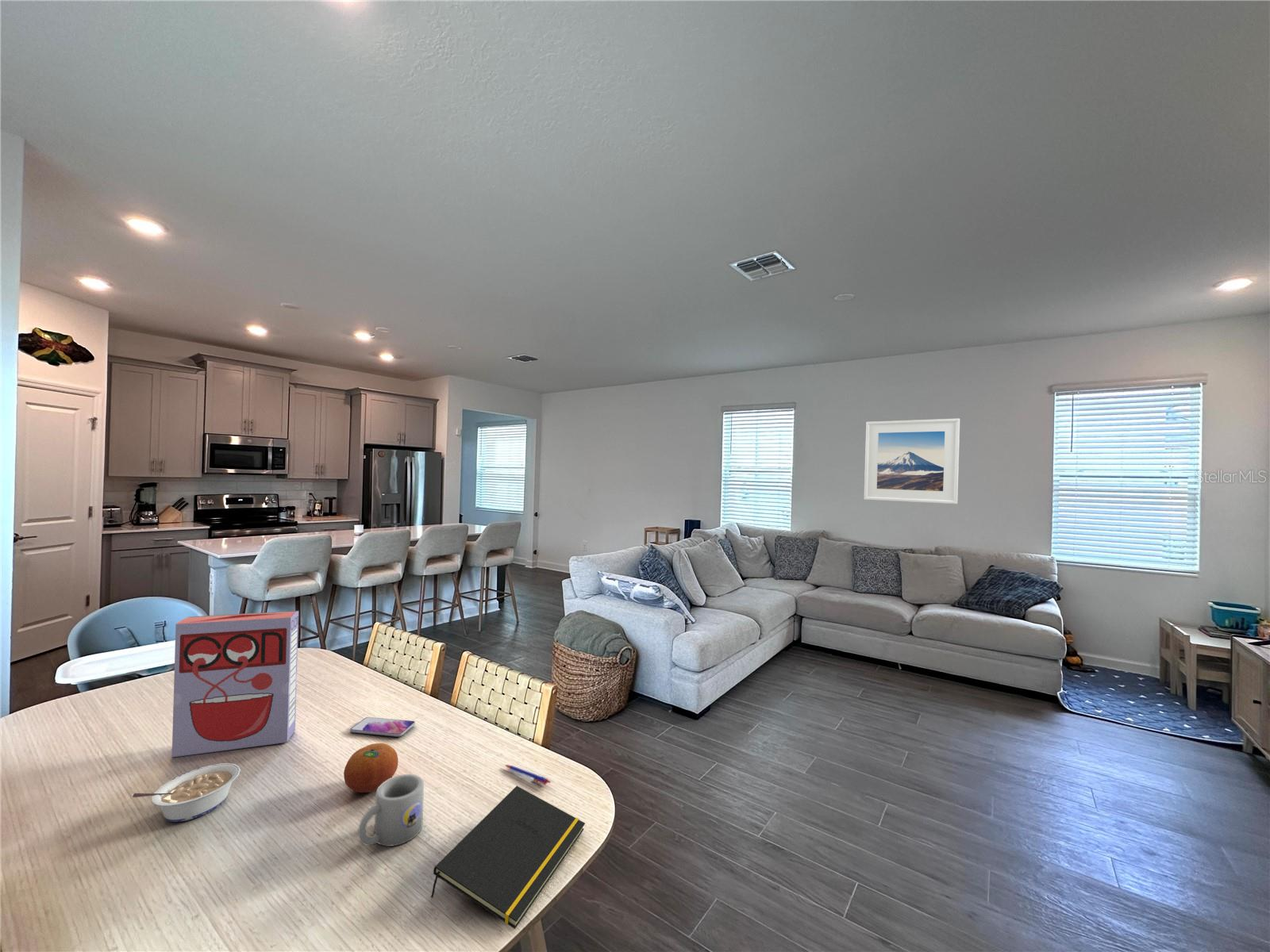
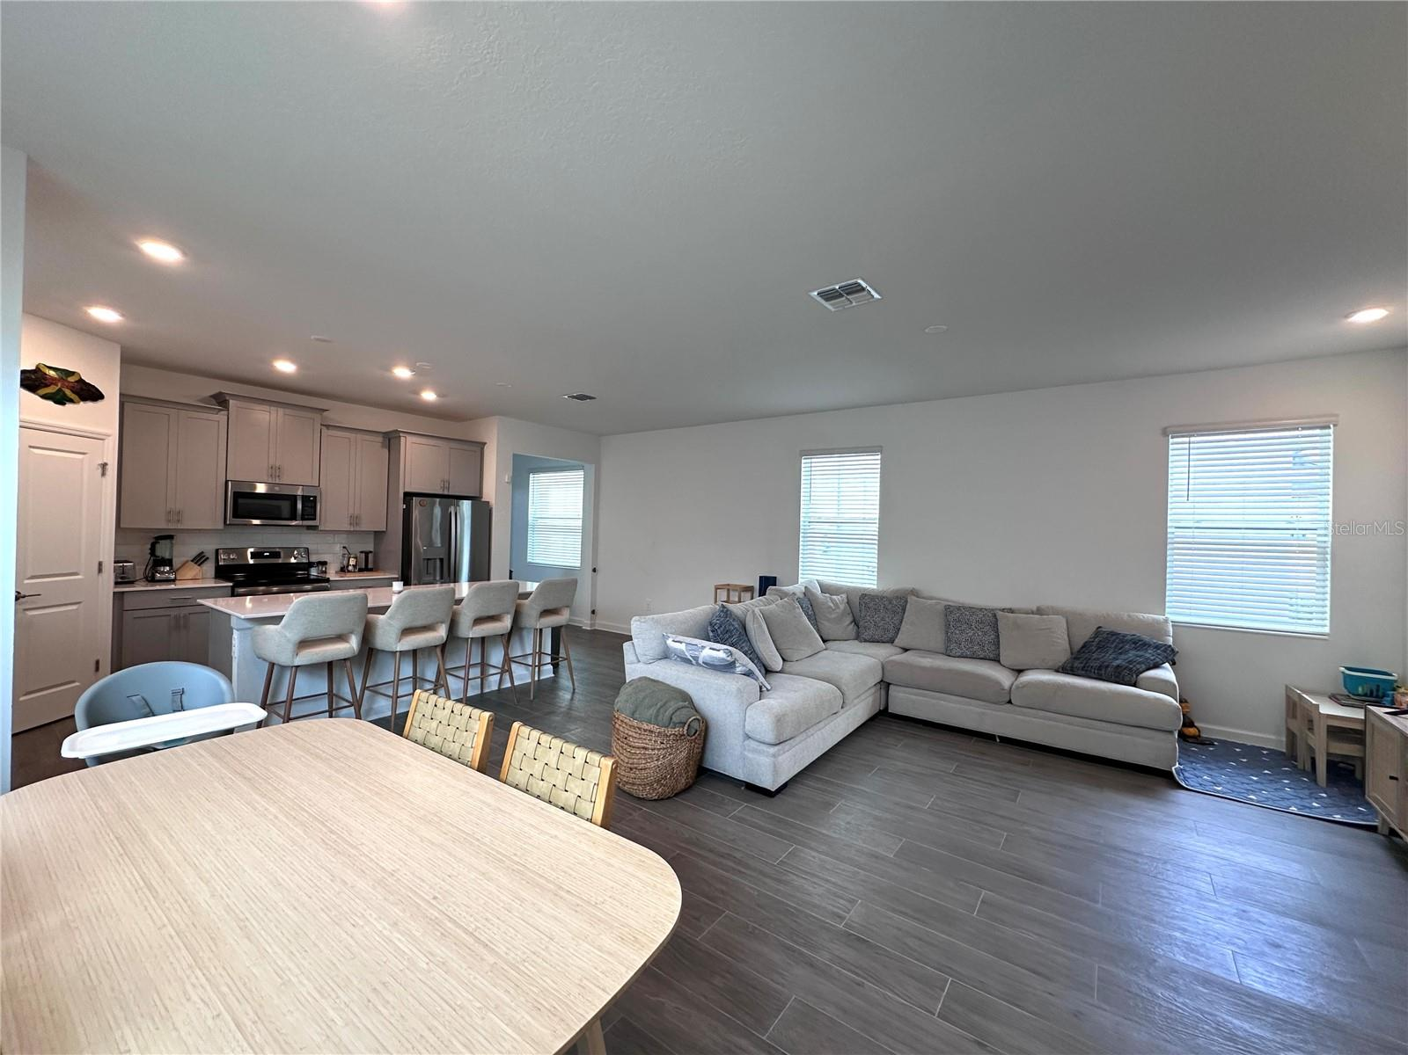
- cereal box [171,610,299,758]
- fruit [343,743,398,793]
- legume [131,762,241,823]
- smartphone [349,716,416,738]
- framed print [864,418,960,505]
- notepad [430,785,586,930]
- pen [504,764,552,785]
- mug [357,774,425,847]
